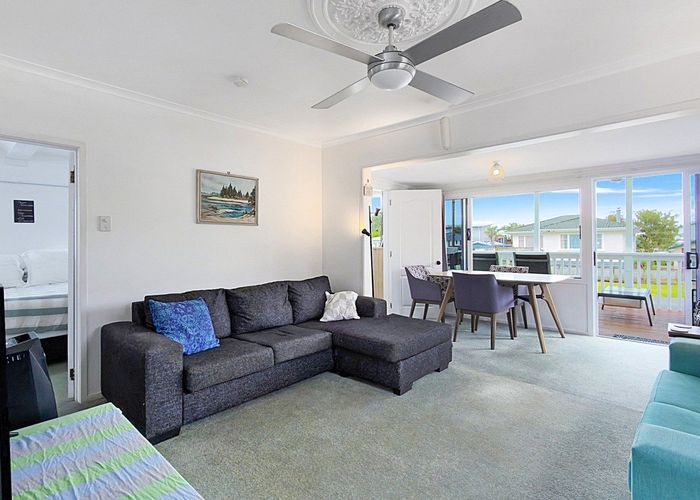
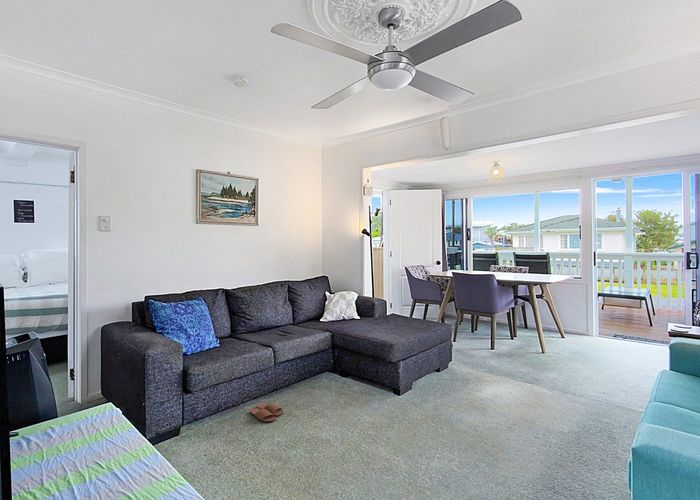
+ slipper [249,402,284,423]
